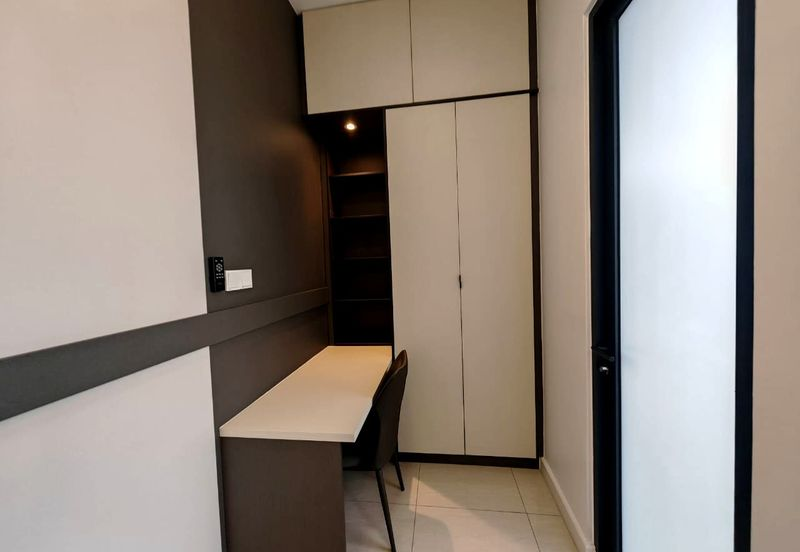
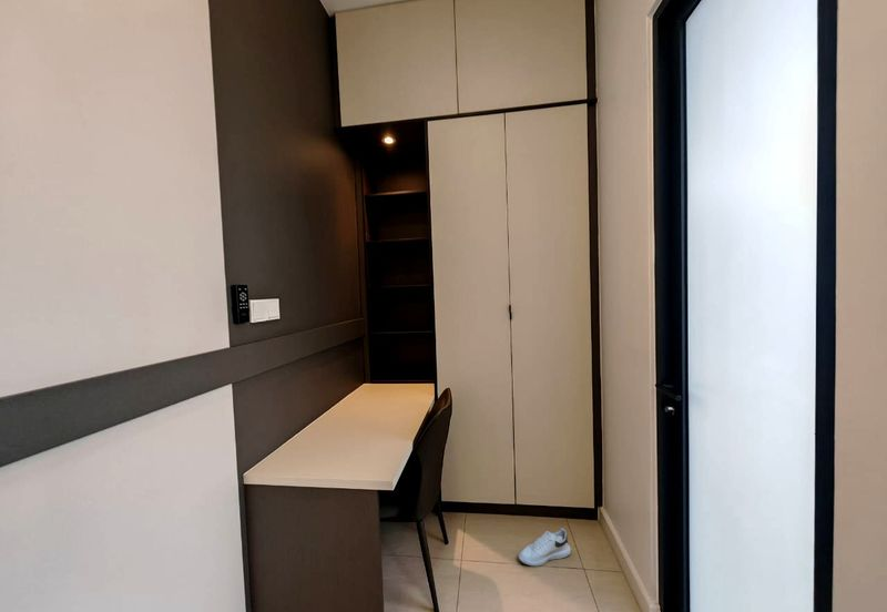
+ shoe [517,527,572,568]
